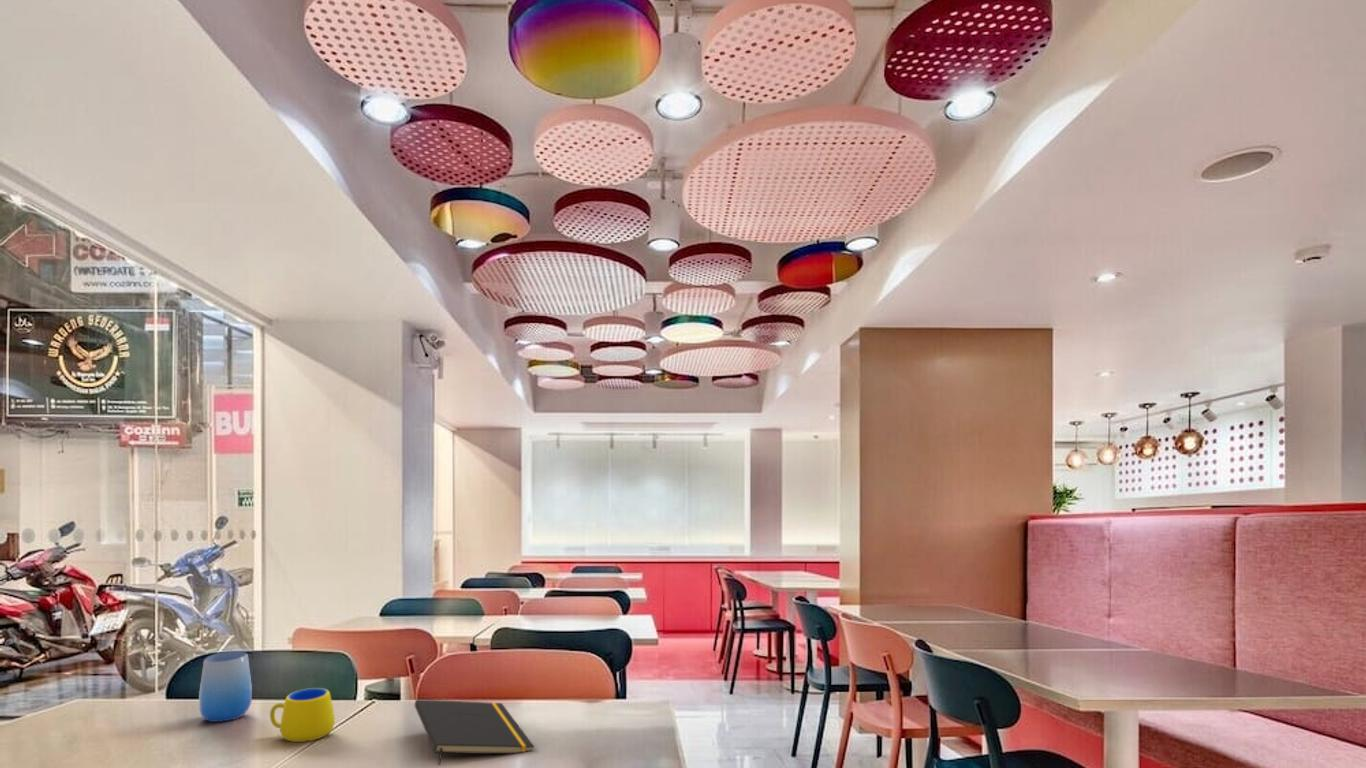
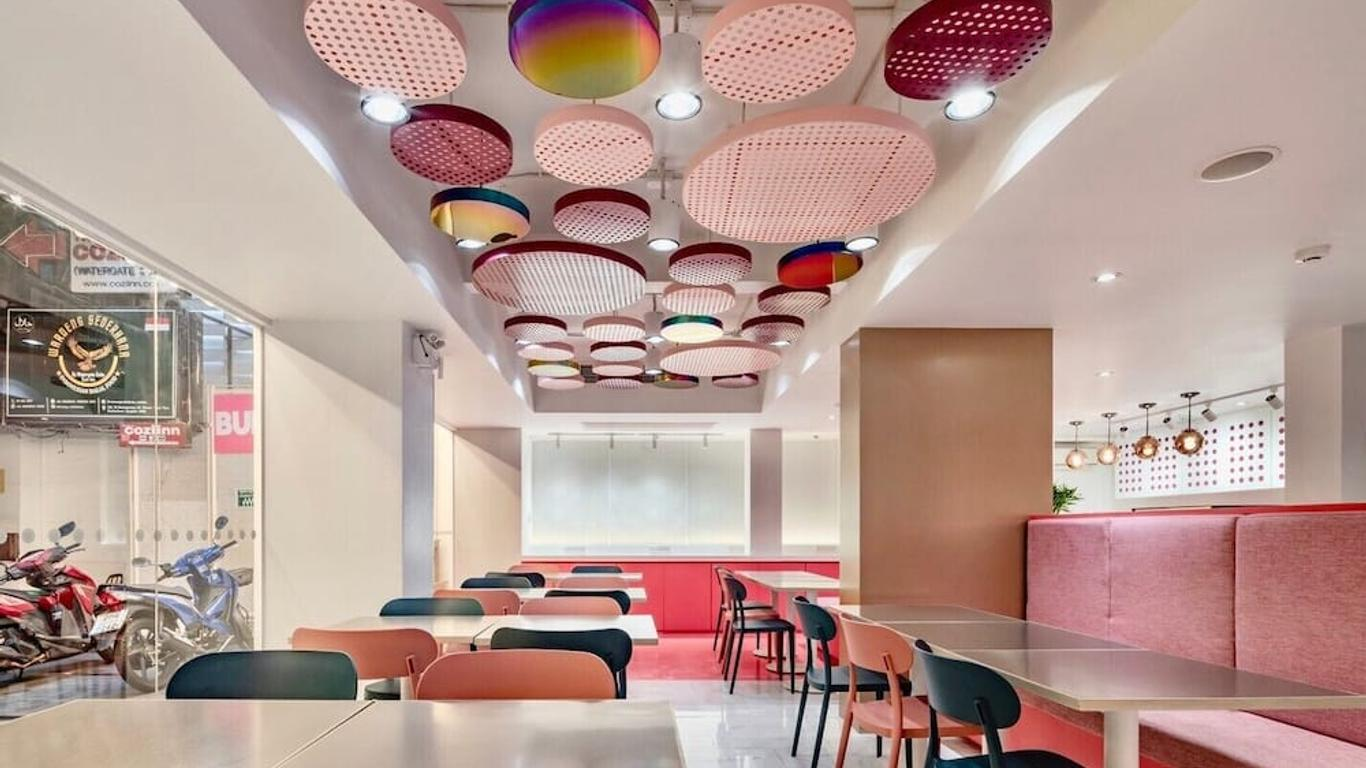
- cup [198,650,253,723]
- mug [269,687,336,743]
- notepad [414,699,535,766]
